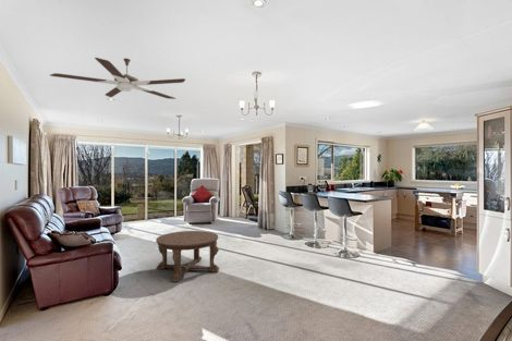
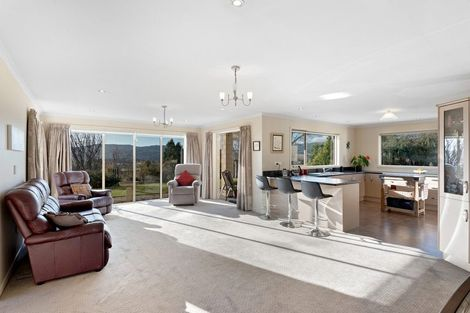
- coffee table [155,230,220,283]
- ceiling fan [49,57,186,100]
